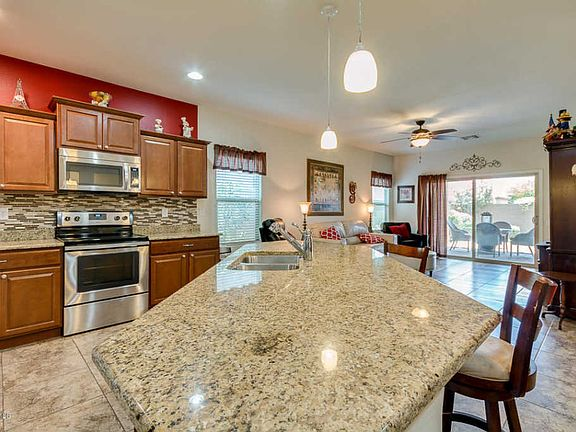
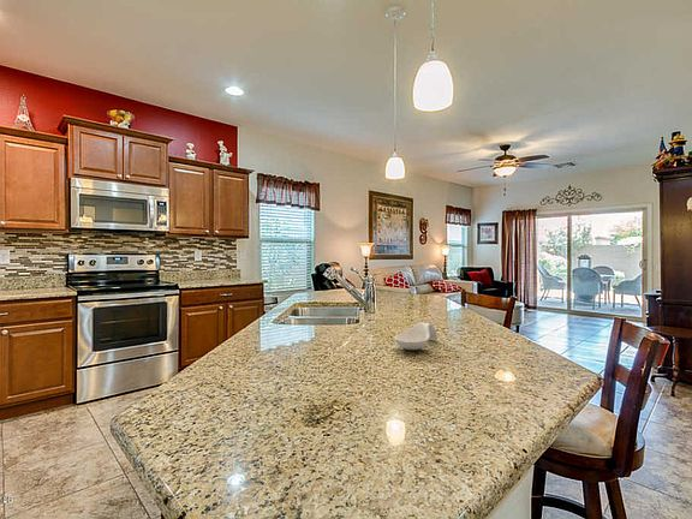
+ spoon rest [393,321,439,351]
